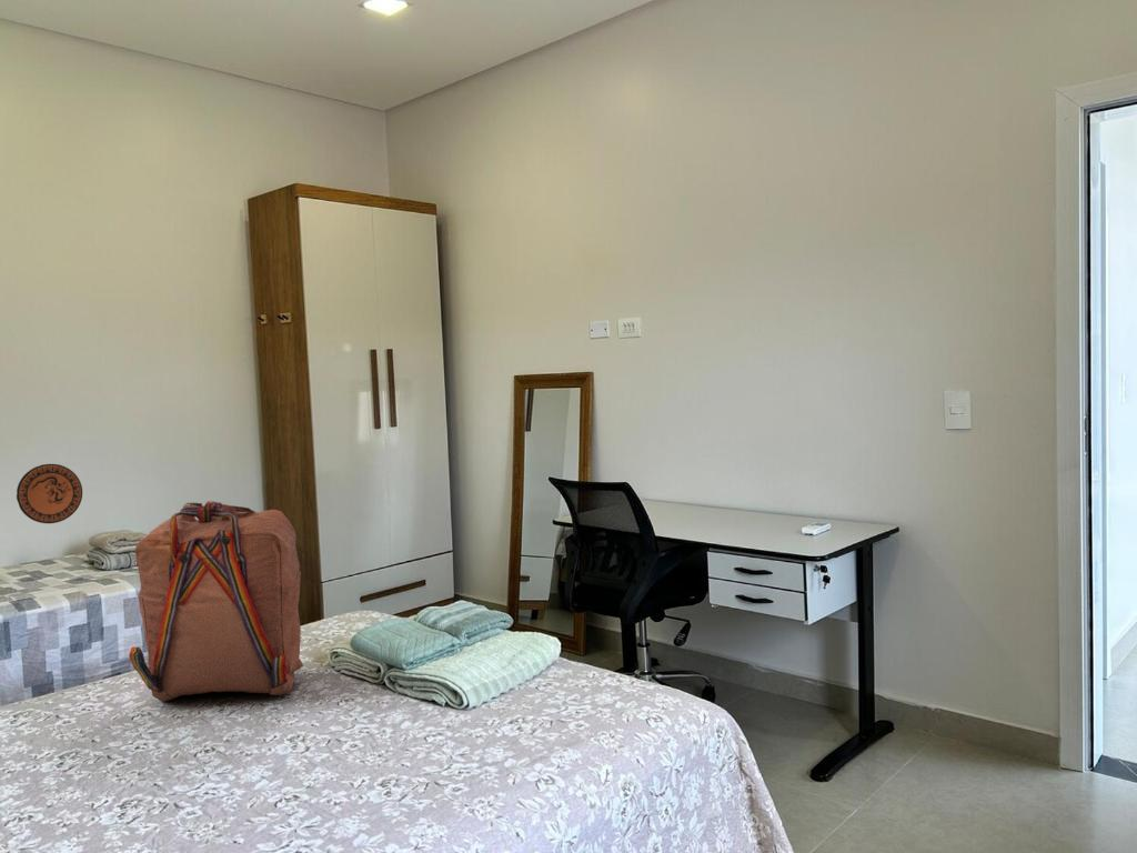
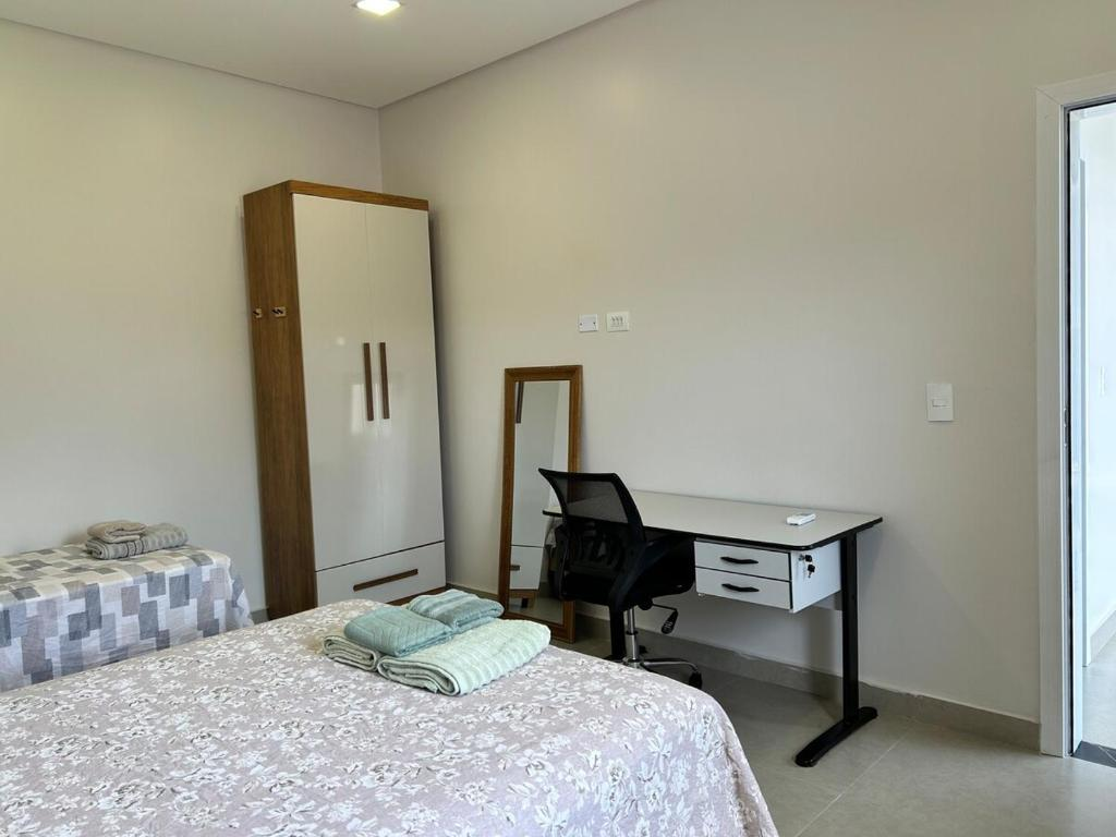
- backpack [128,500,304,702]
- decorative plate [16,463,83,524]
